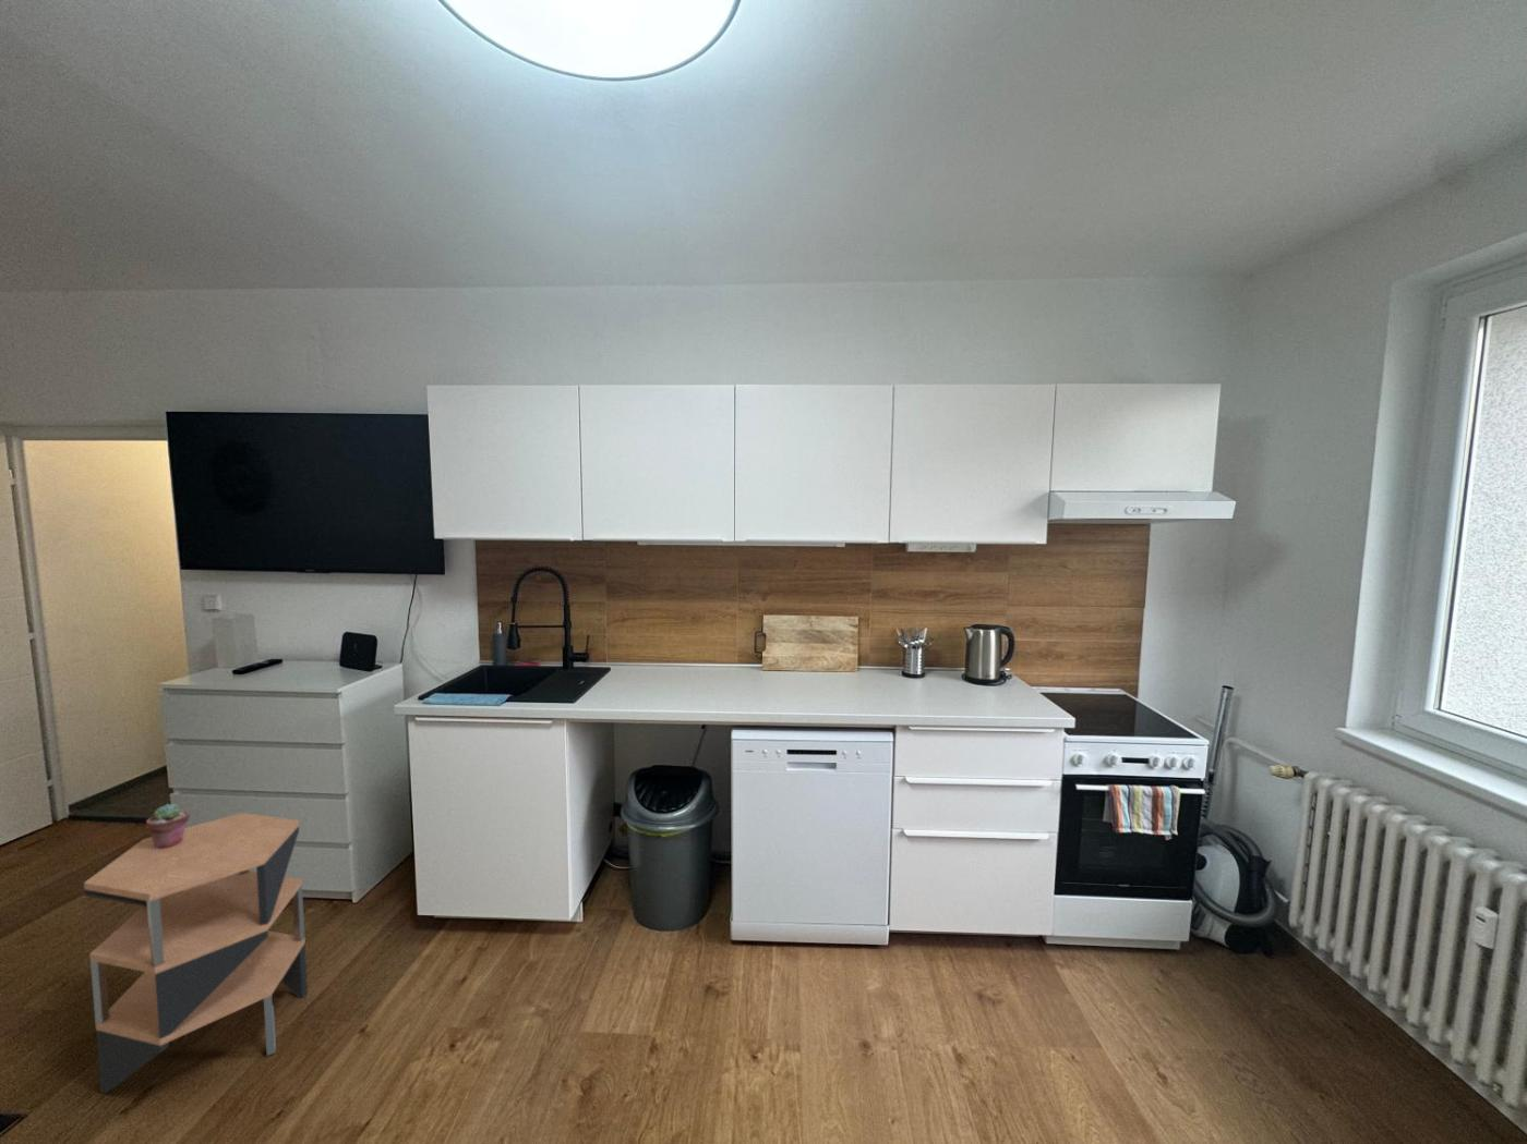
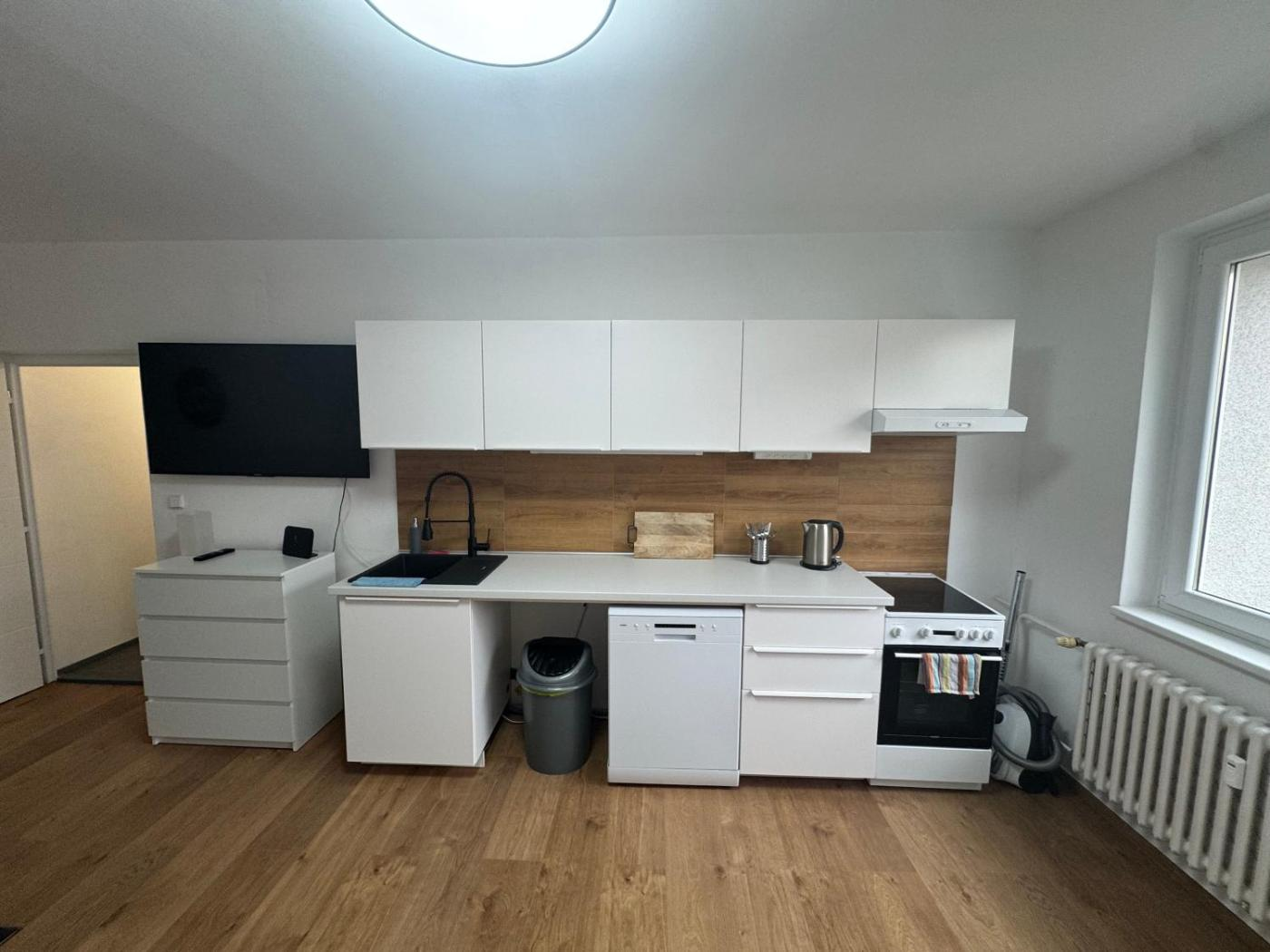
- potted succulent [145,803,191,850]
- side table [83,811,309,1094]
